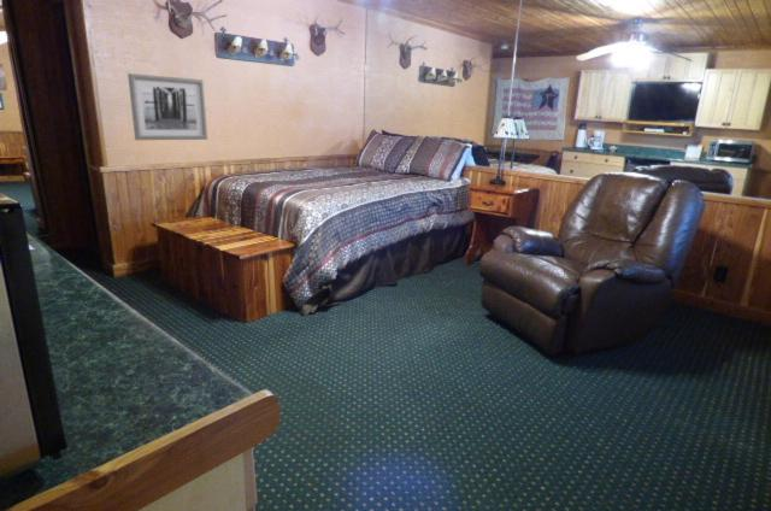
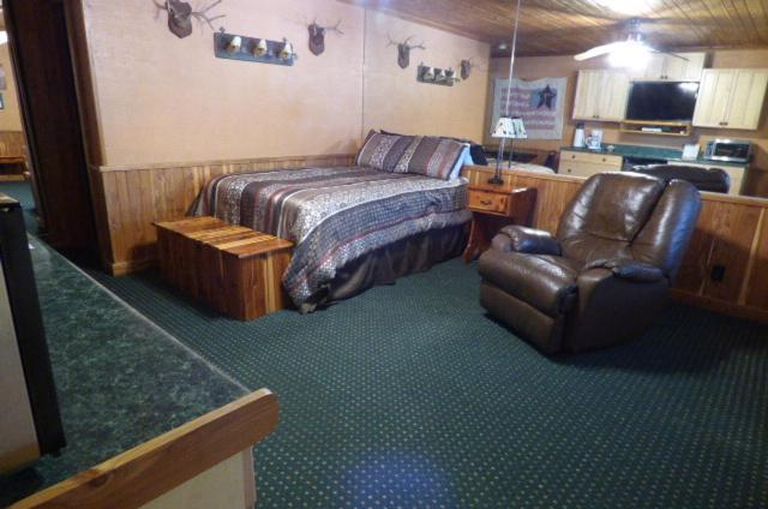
- wall art [126,72,208,141]
